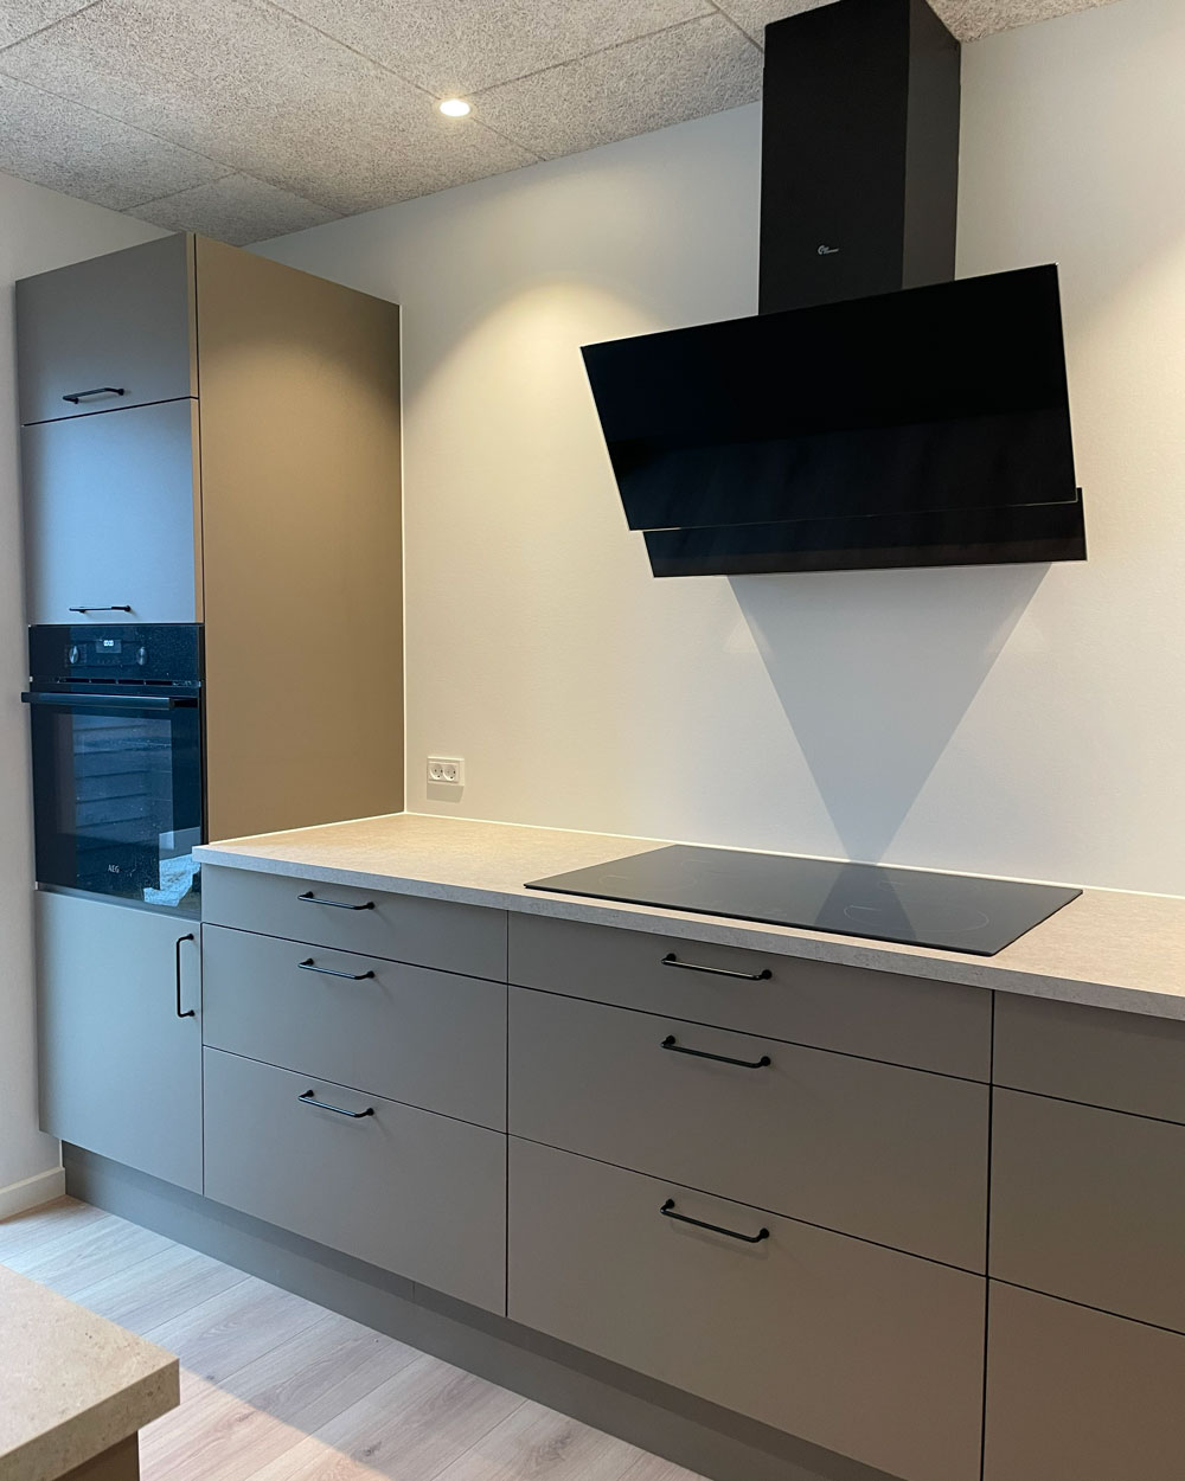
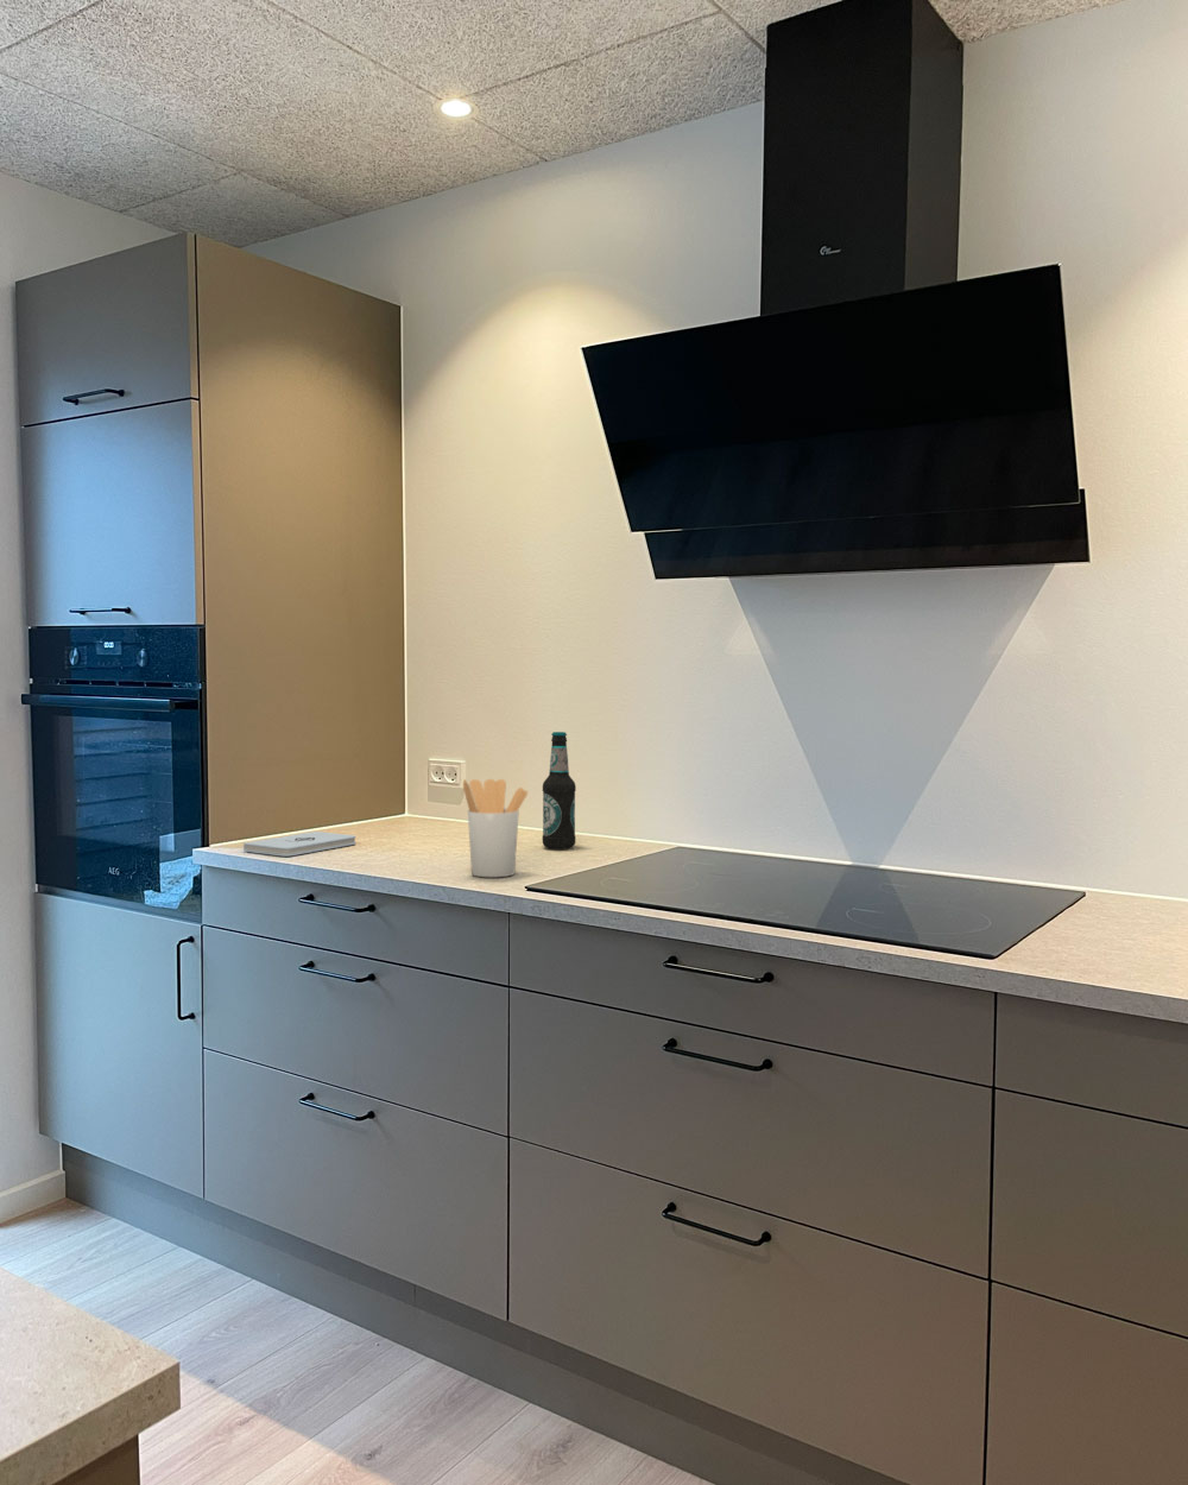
+ bottle [542,731,577,851]
+ utensil holder [462,778,529,878]
+ notepad [242,830,356,858]
